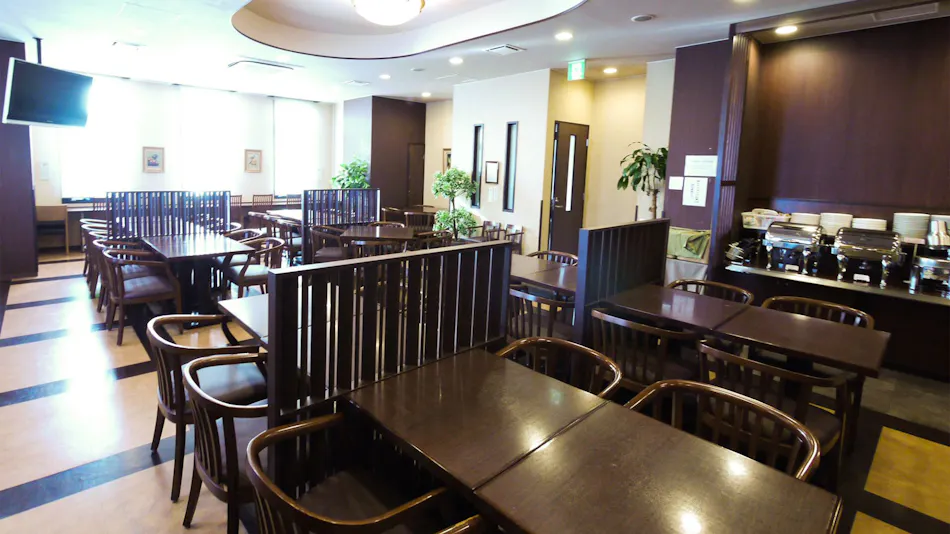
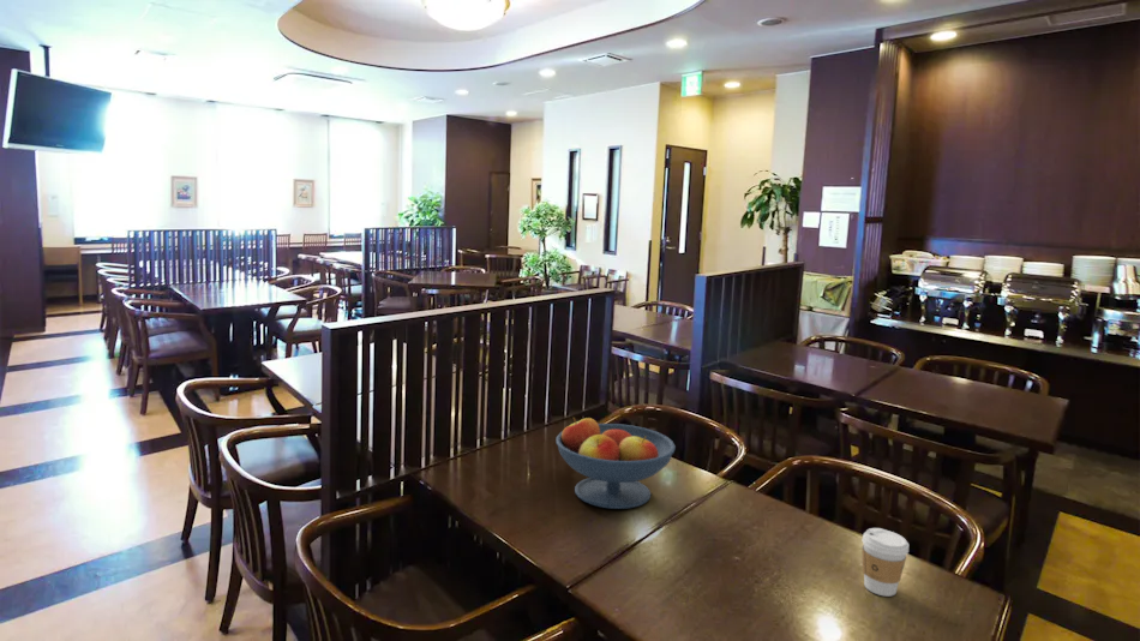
+ coffee cup [860,527,910,598]
+ fruit bowl [554,417,677,510]
